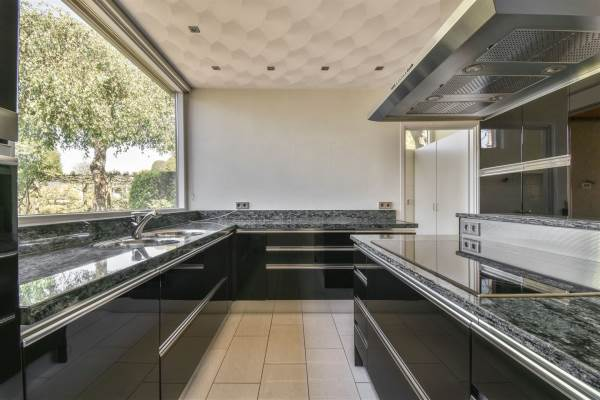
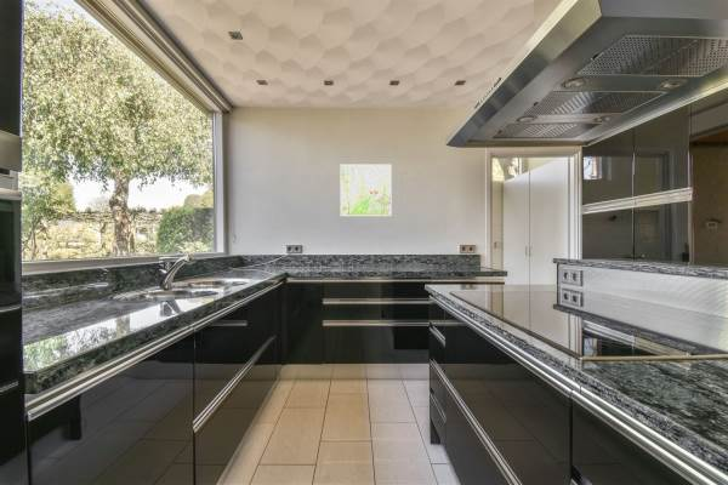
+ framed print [339,164,393,217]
